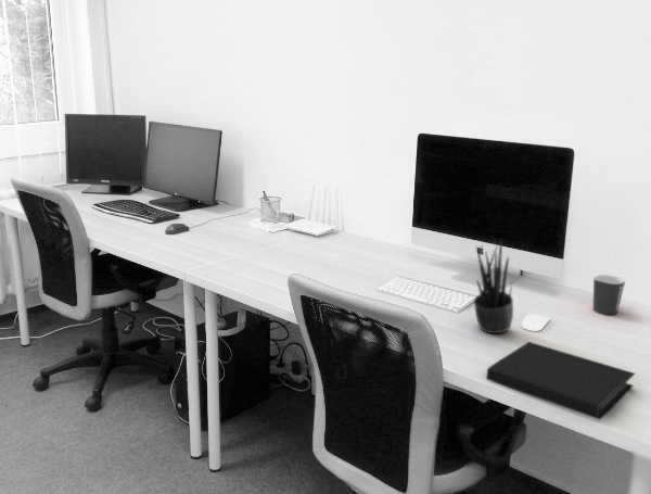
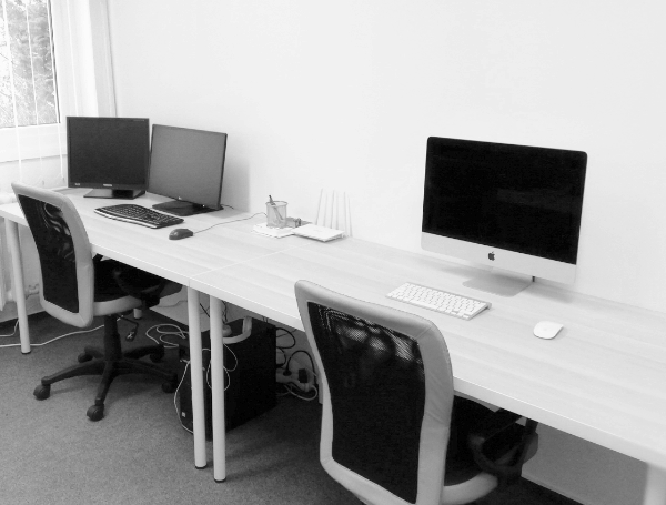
- notebook [485,341,636,420]
- potted plant [473,240,514,334]
- mug [592,274,626,316]
